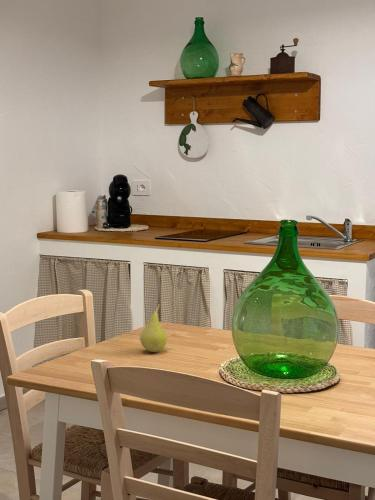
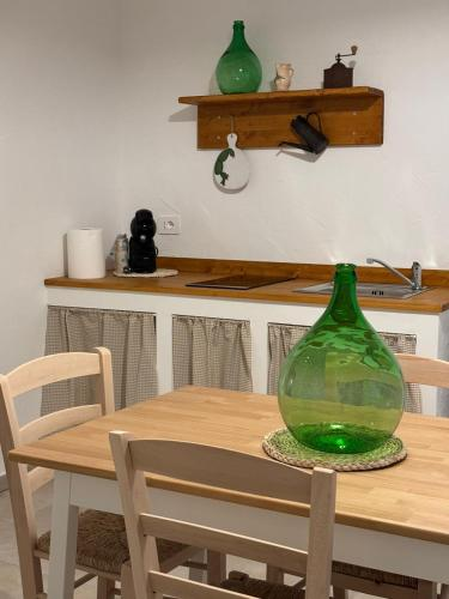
- fruit [139,303,168,353]
